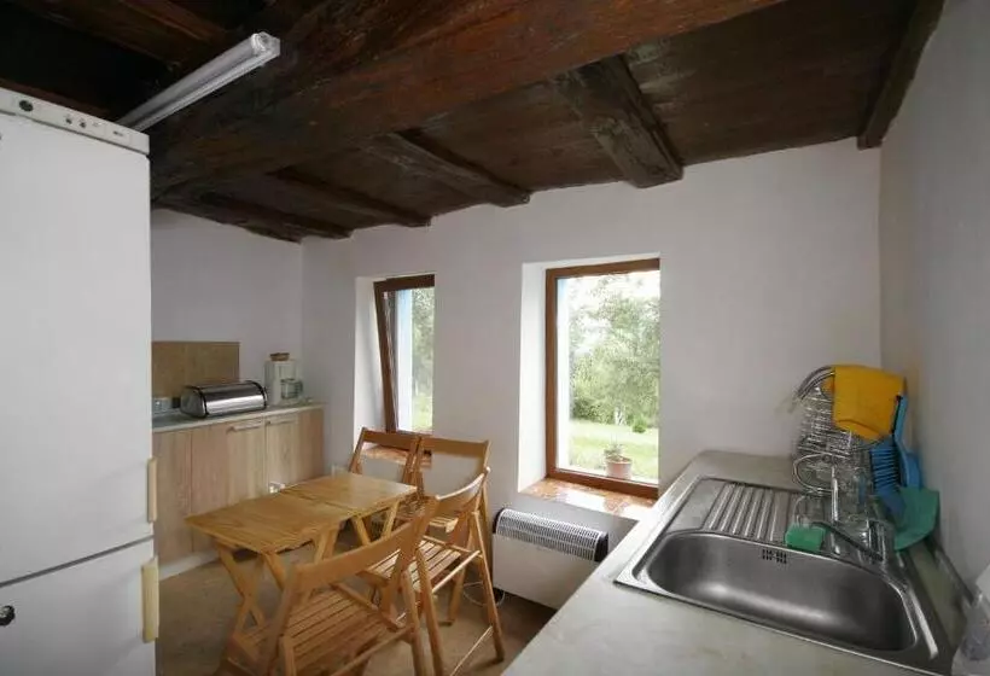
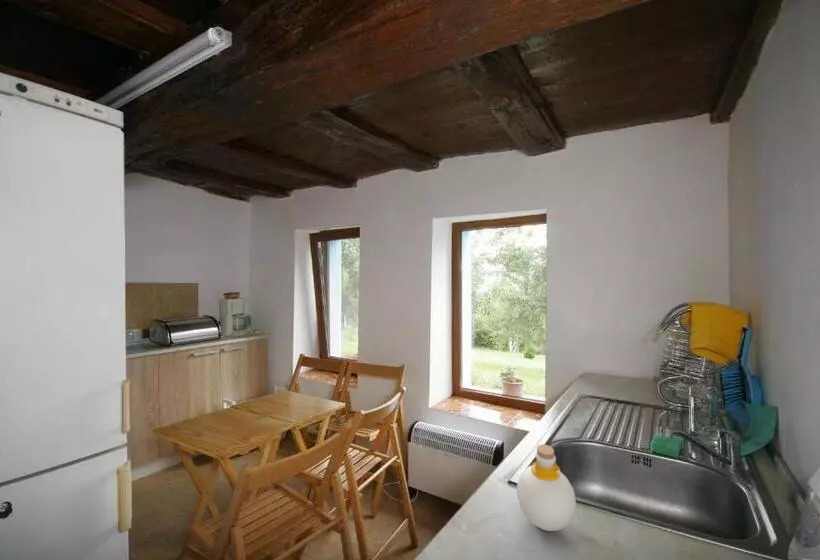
+ bottle [516,443,577,532]
